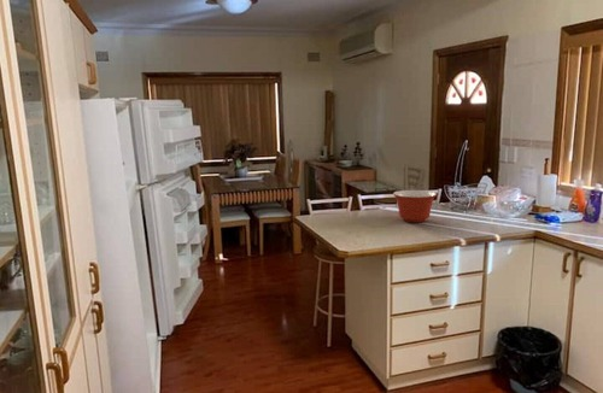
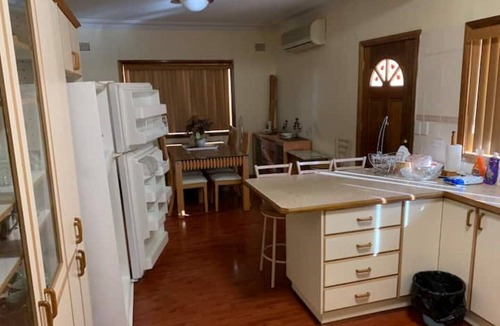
- mixing bowl [392,189,438,223]
